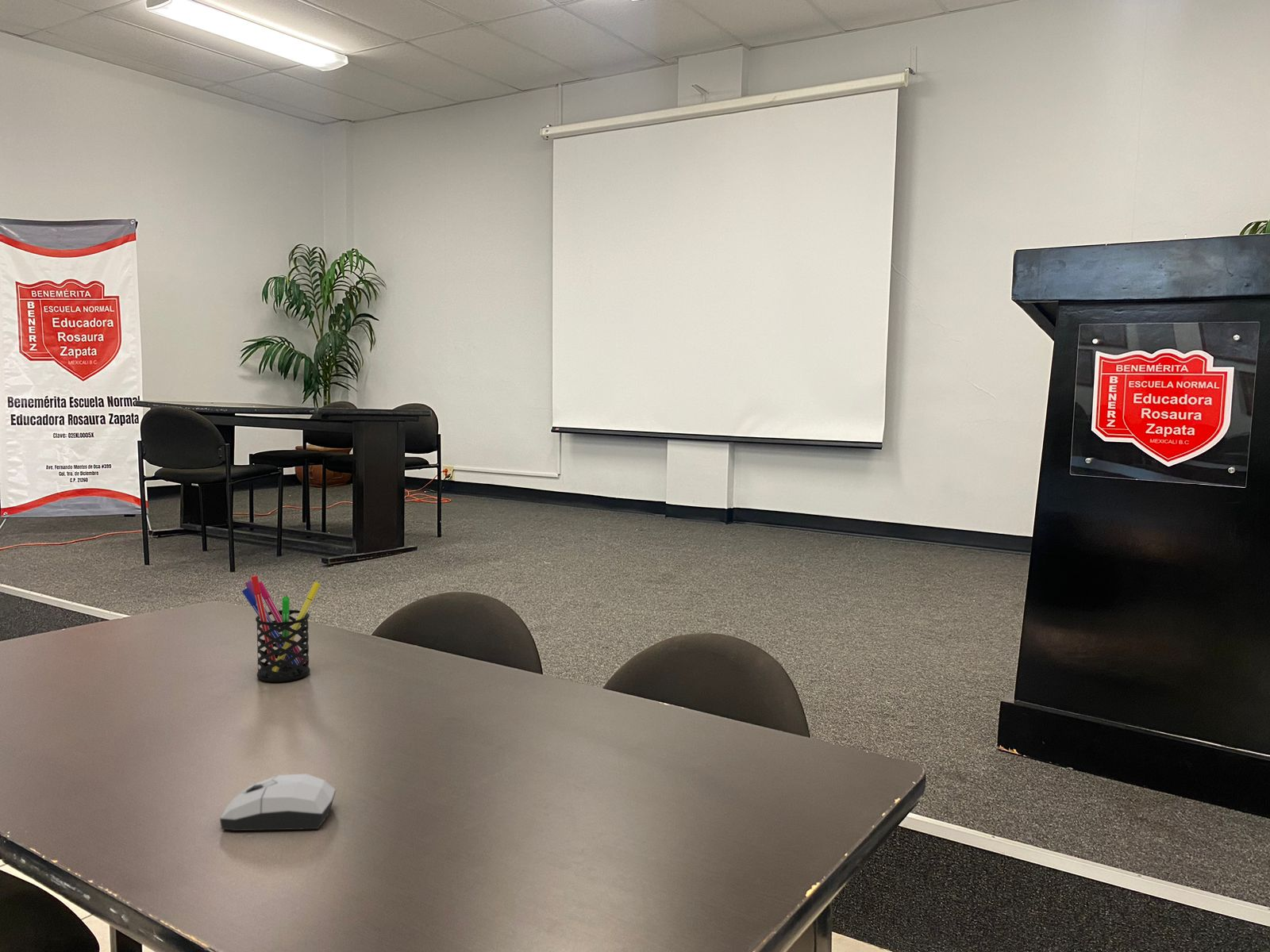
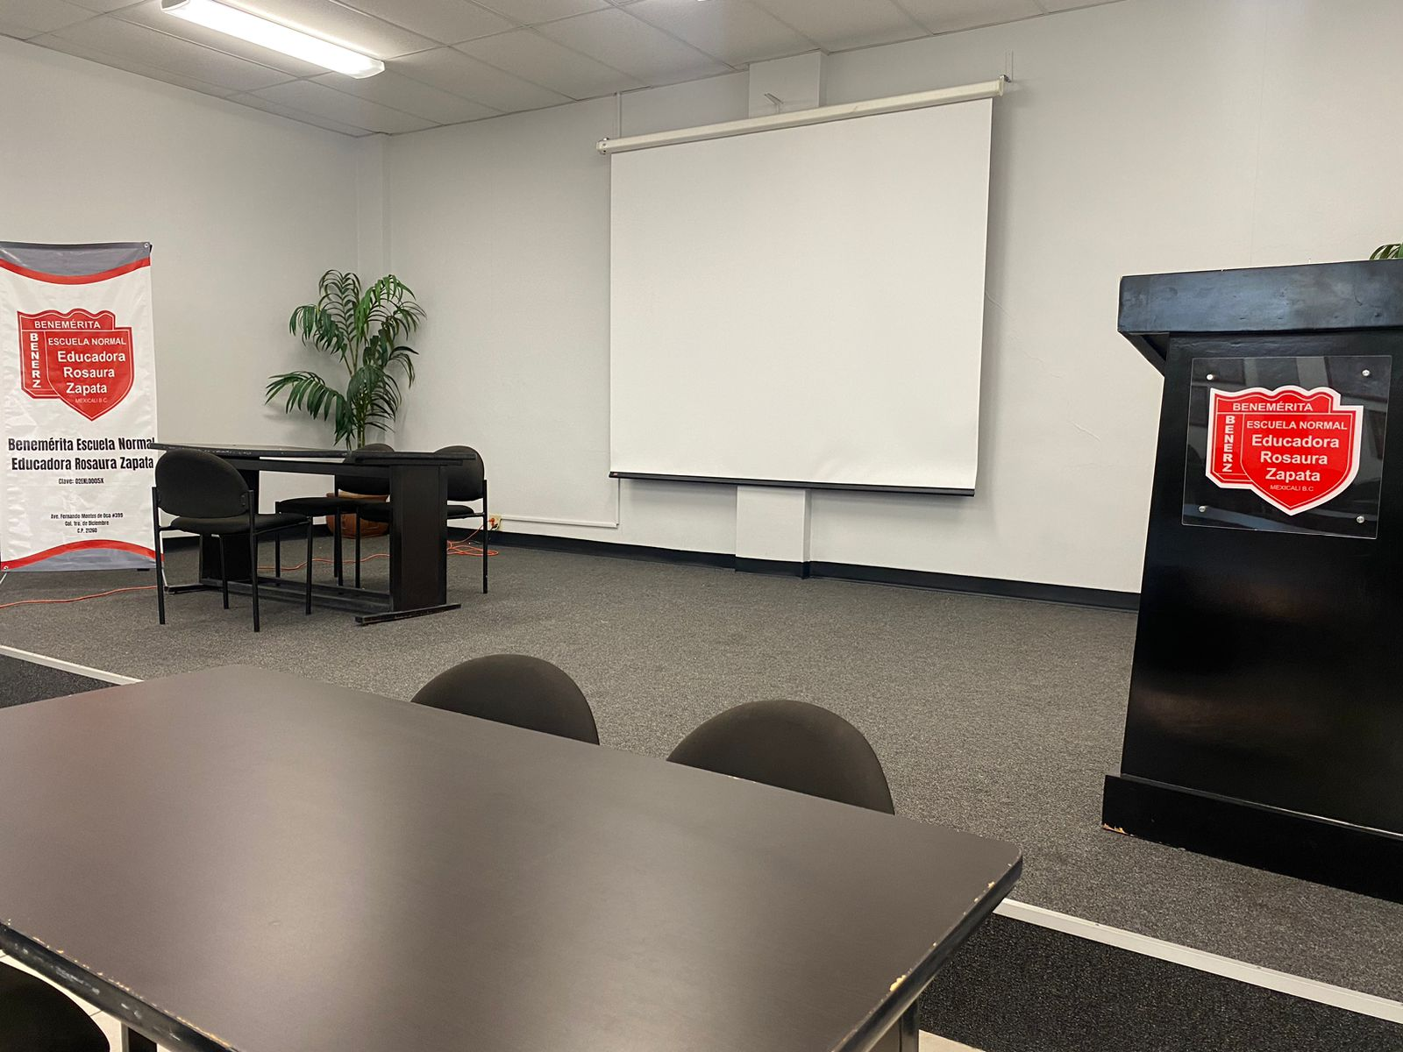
- computer mouse [219,773,337,831]
- pen holder [241,574,321,682]
